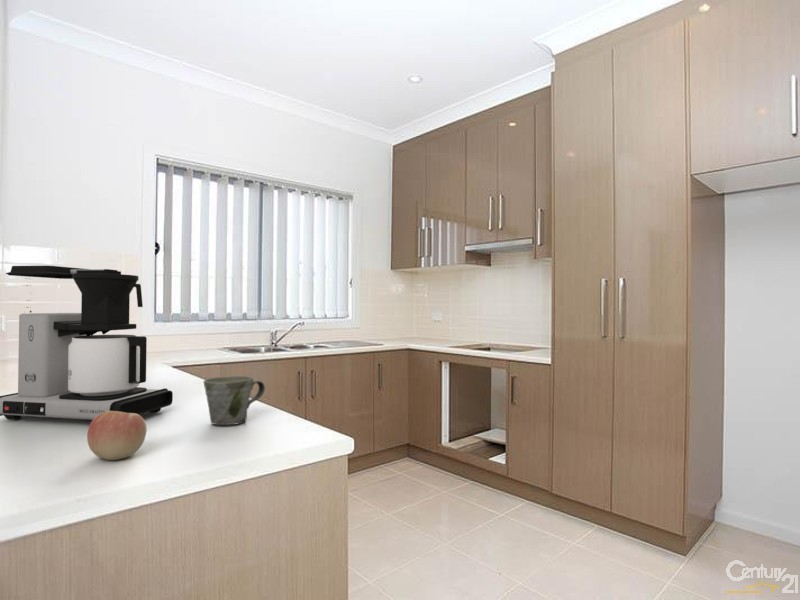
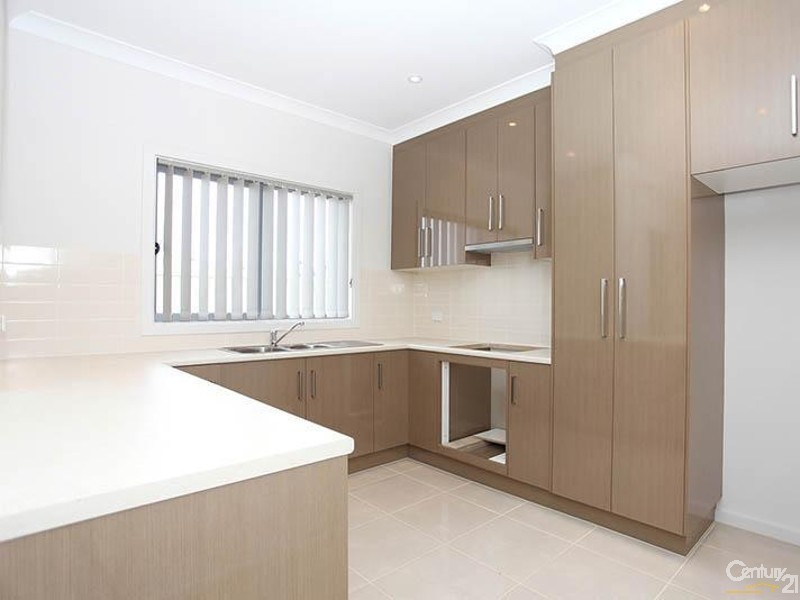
- apple [86,411,148,461]
- coffee maker [0,265,174,421]
- mug [203,375,266,426]
